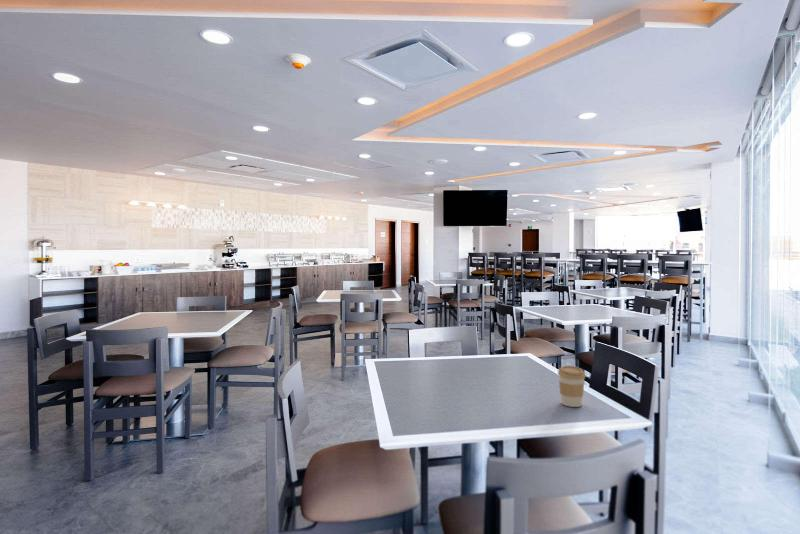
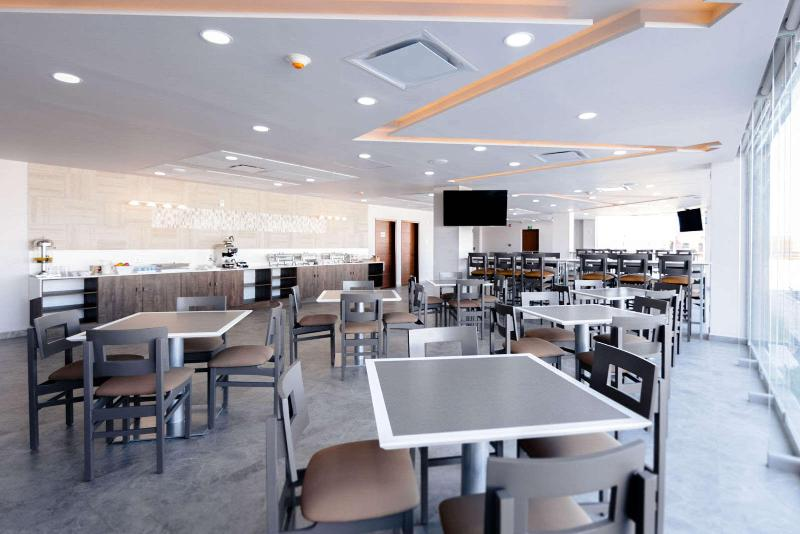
- coffee cup [557,365,587,408]
